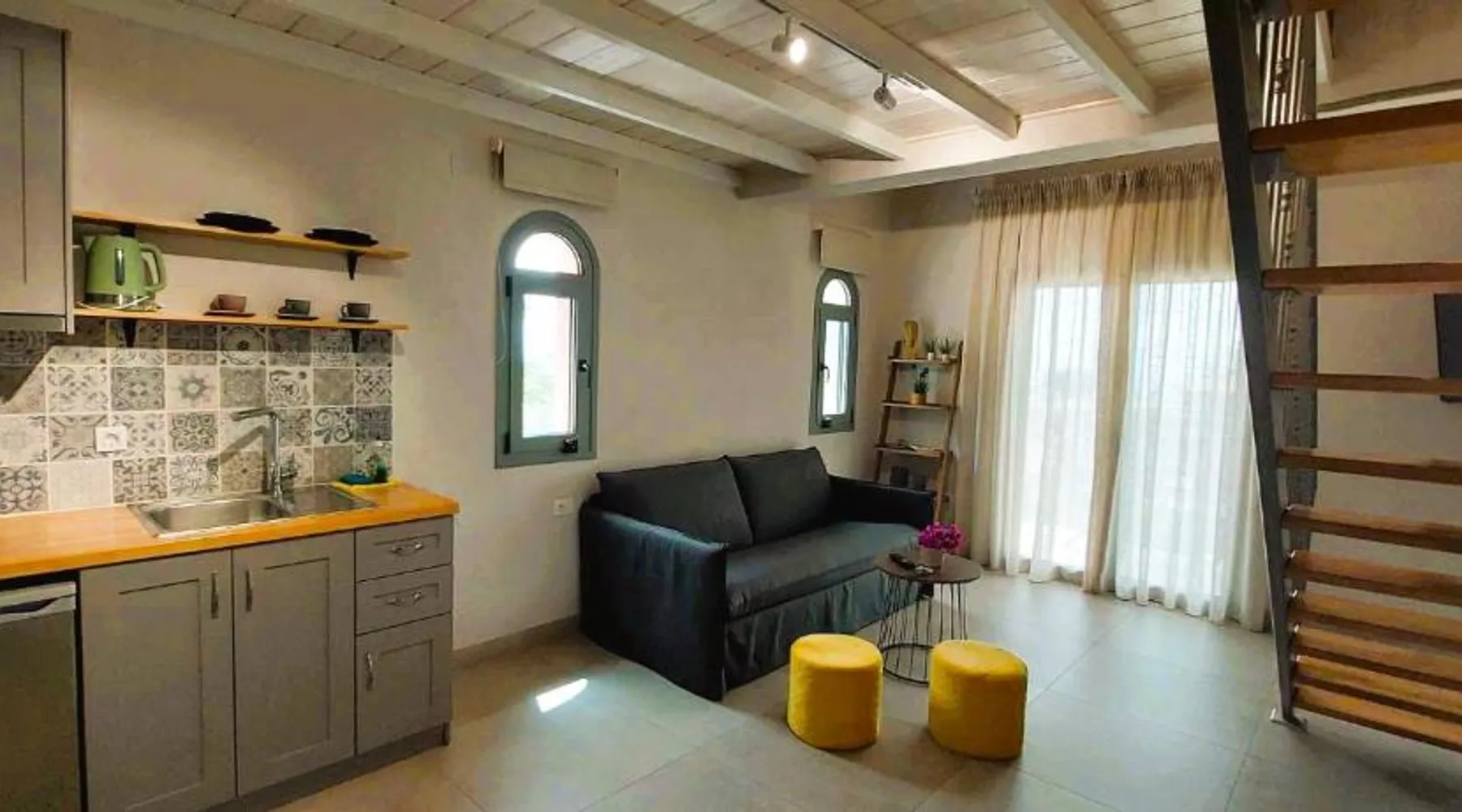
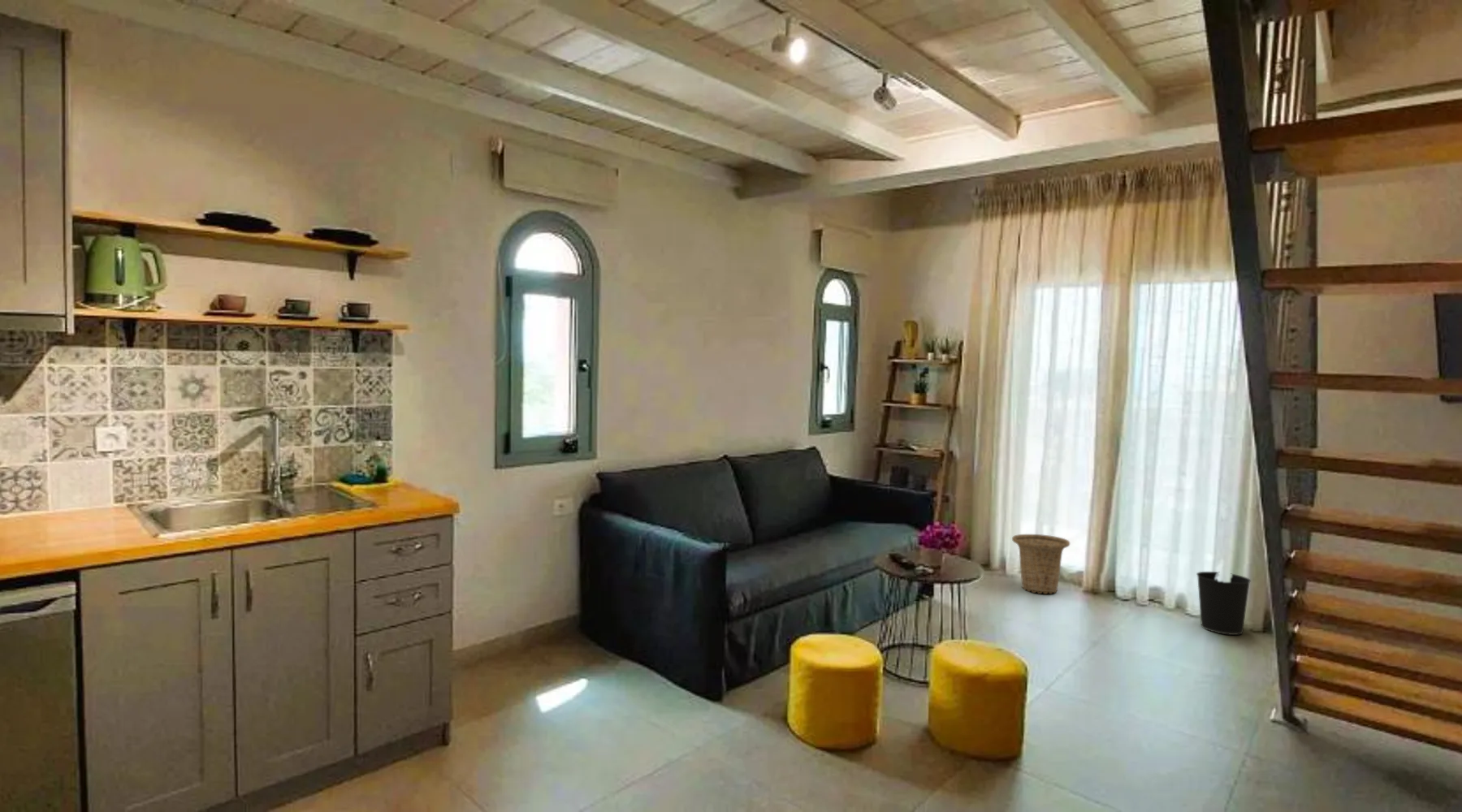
+ wastebasket [1196,571,1252,636]
+ basket [1011,533,1071,594]
